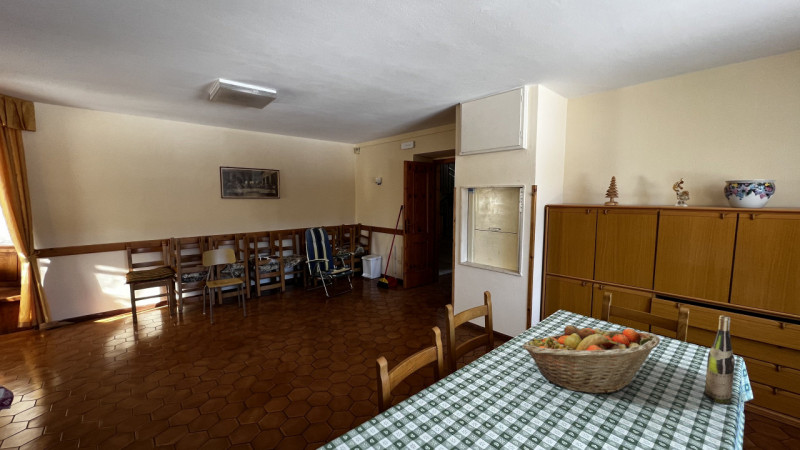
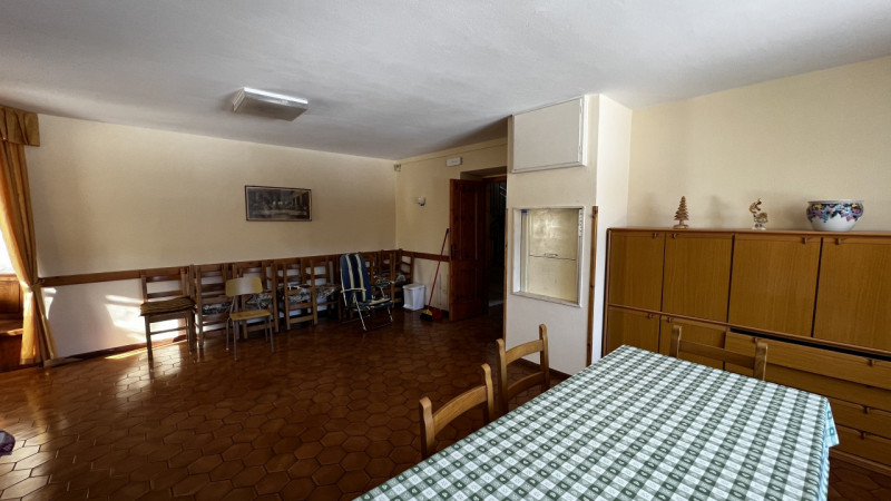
- wine bottle [704,314,736,405]
- fruit basket [521,324,661,395]
